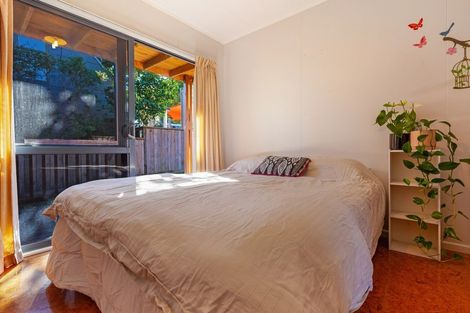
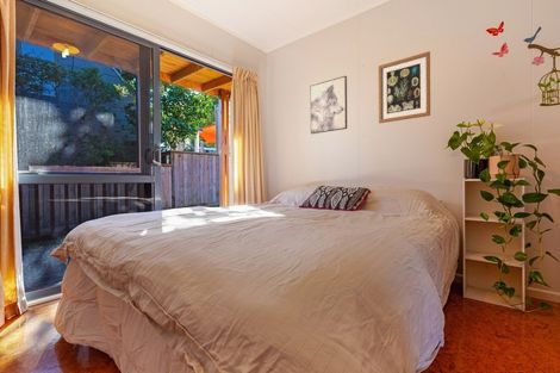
+ wall art [309,75,348,135]
+ wall art [378,50,431,124]
